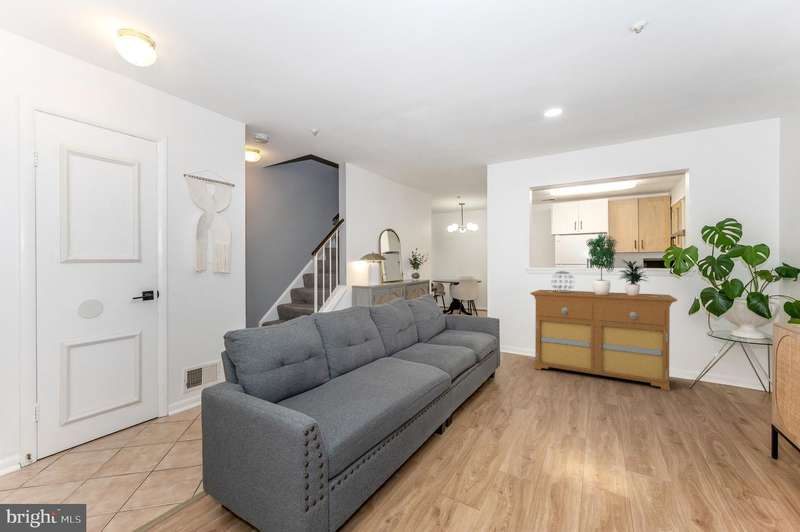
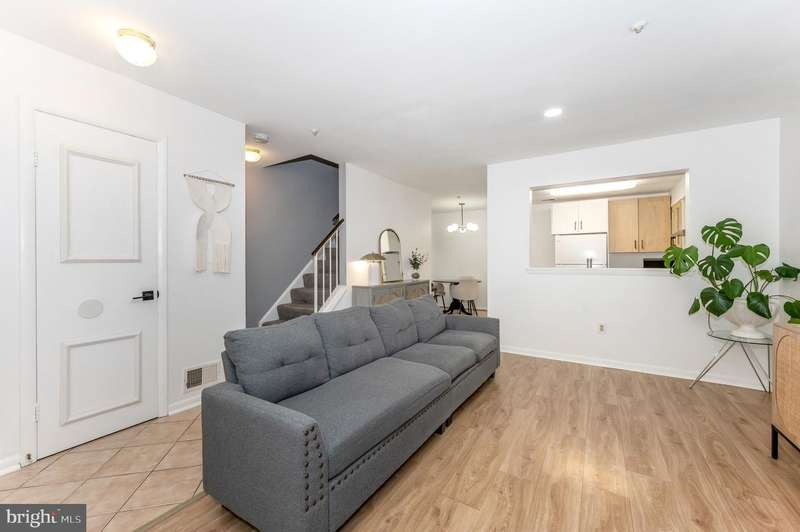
- decorative sphere [551,270,575,292]
- potted plant [586,233,651,296]
- sideboard [529,289,678,392]
